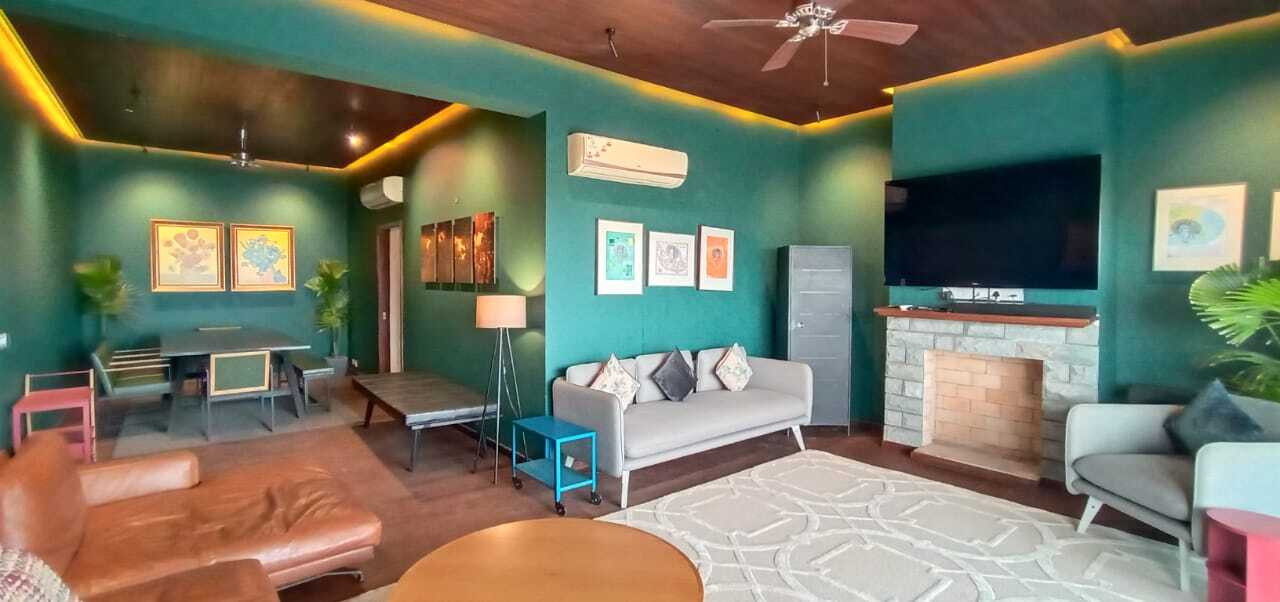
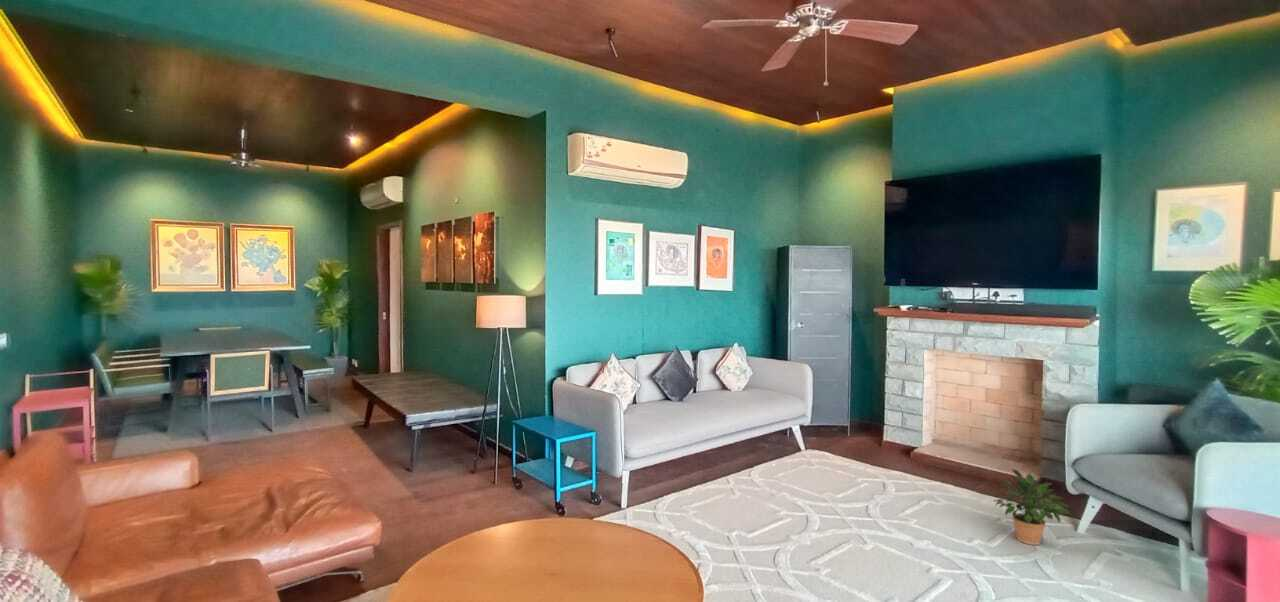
+ potted plant [990,468,1071,546]
